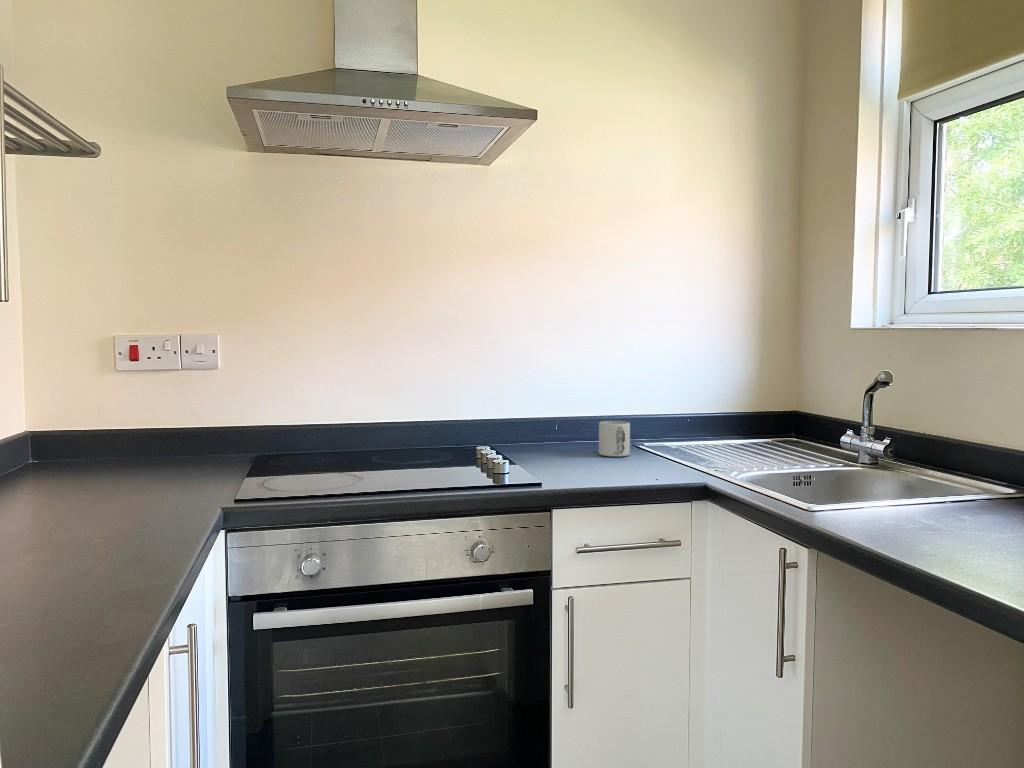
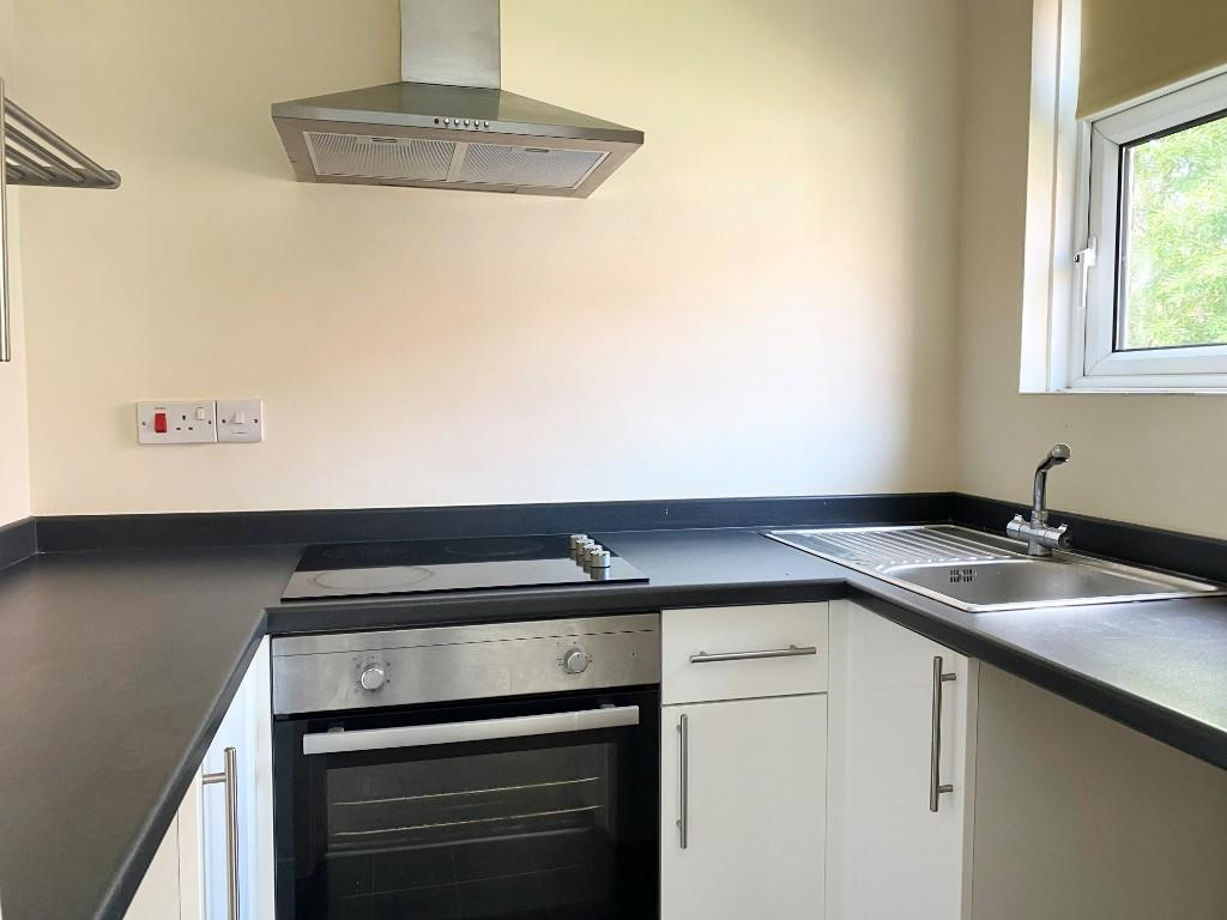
- mug [598,420,631,458]
